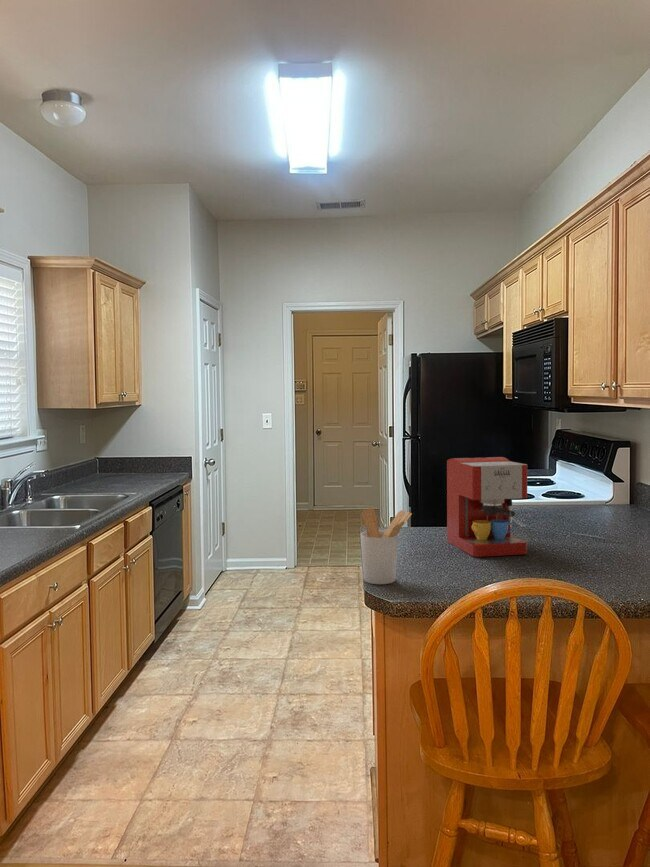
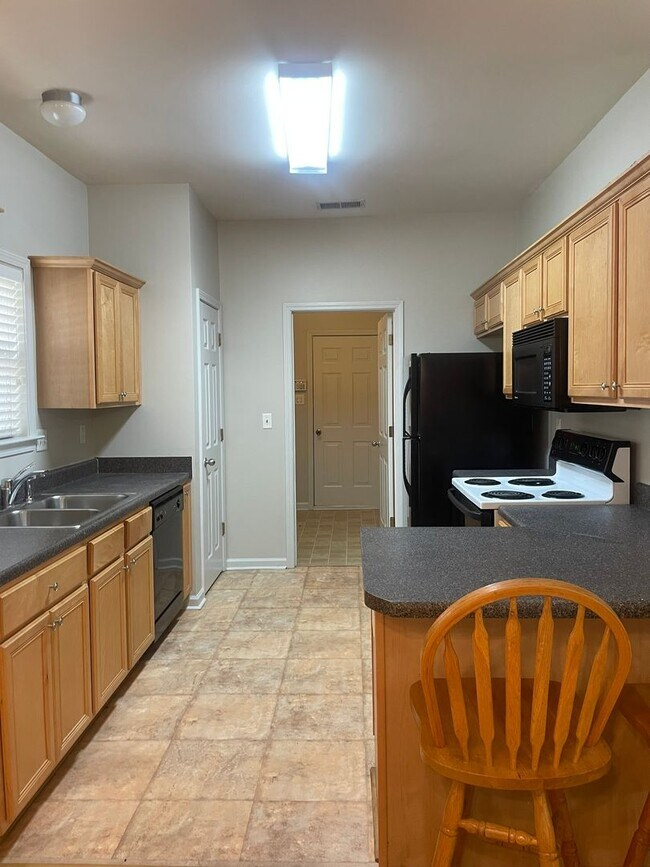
- coffee maker [446,456,528,558]
- utensil holder [360,507,413,585]
